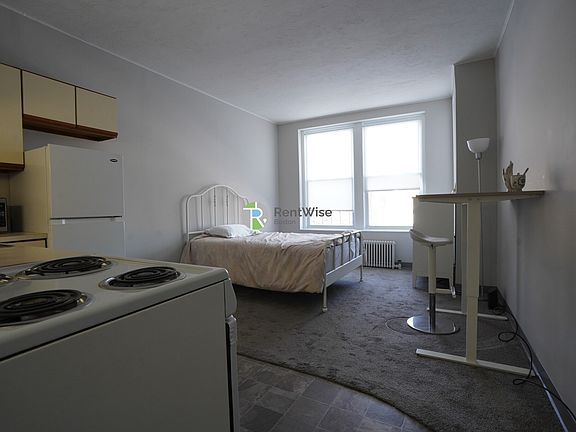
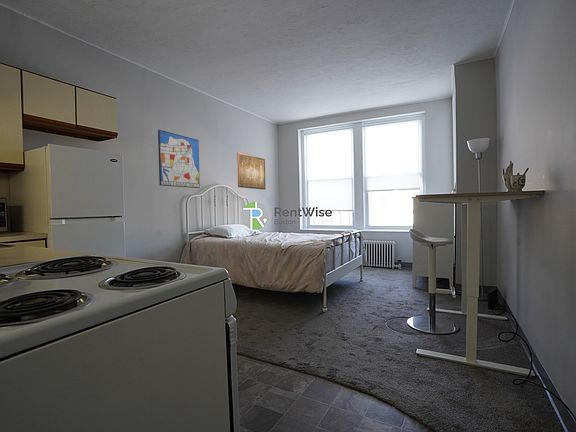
+ wall art [236,152,266,191]
+ wall art [157,129,201,189]
